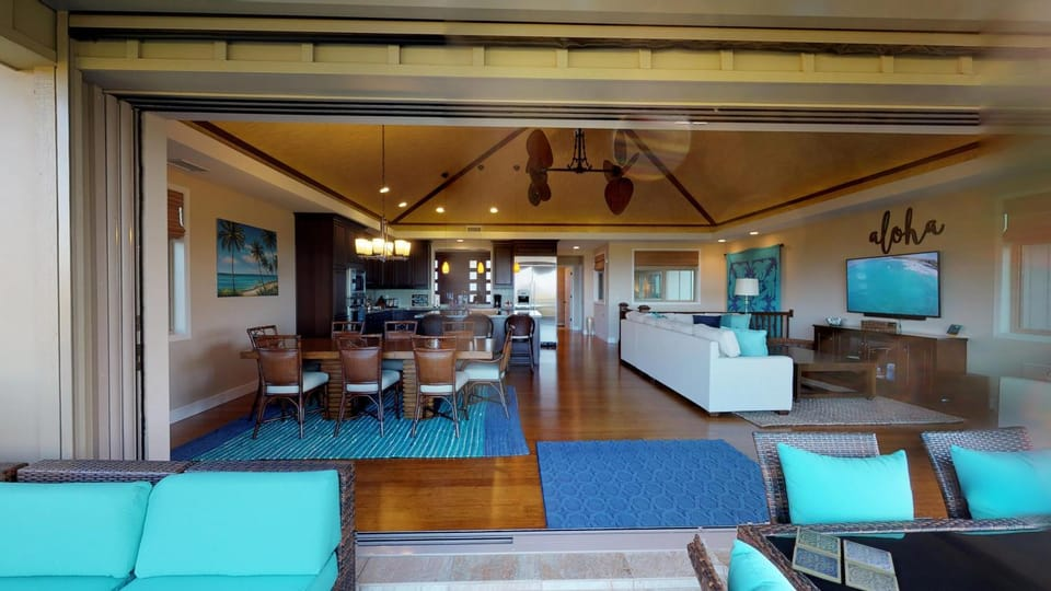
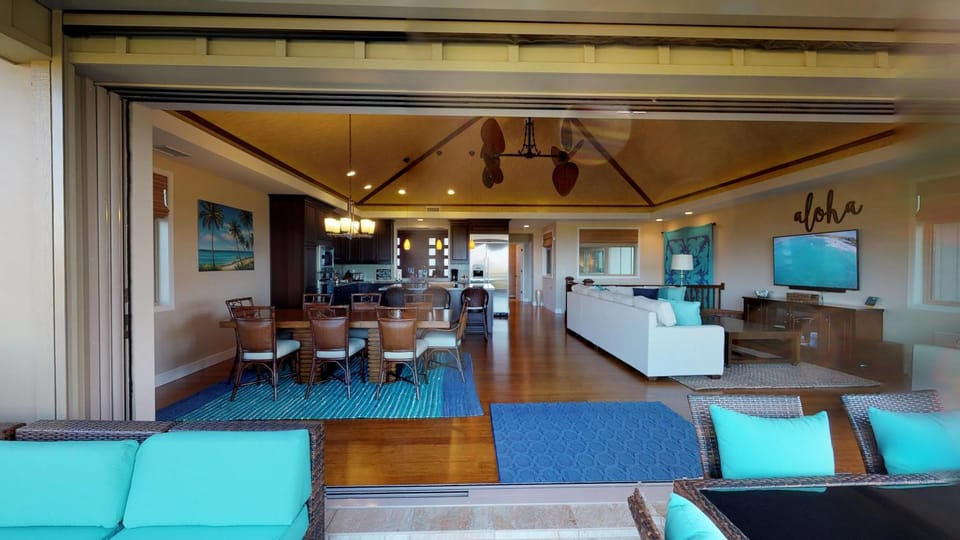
- drink coaster [792,525,900,591]
